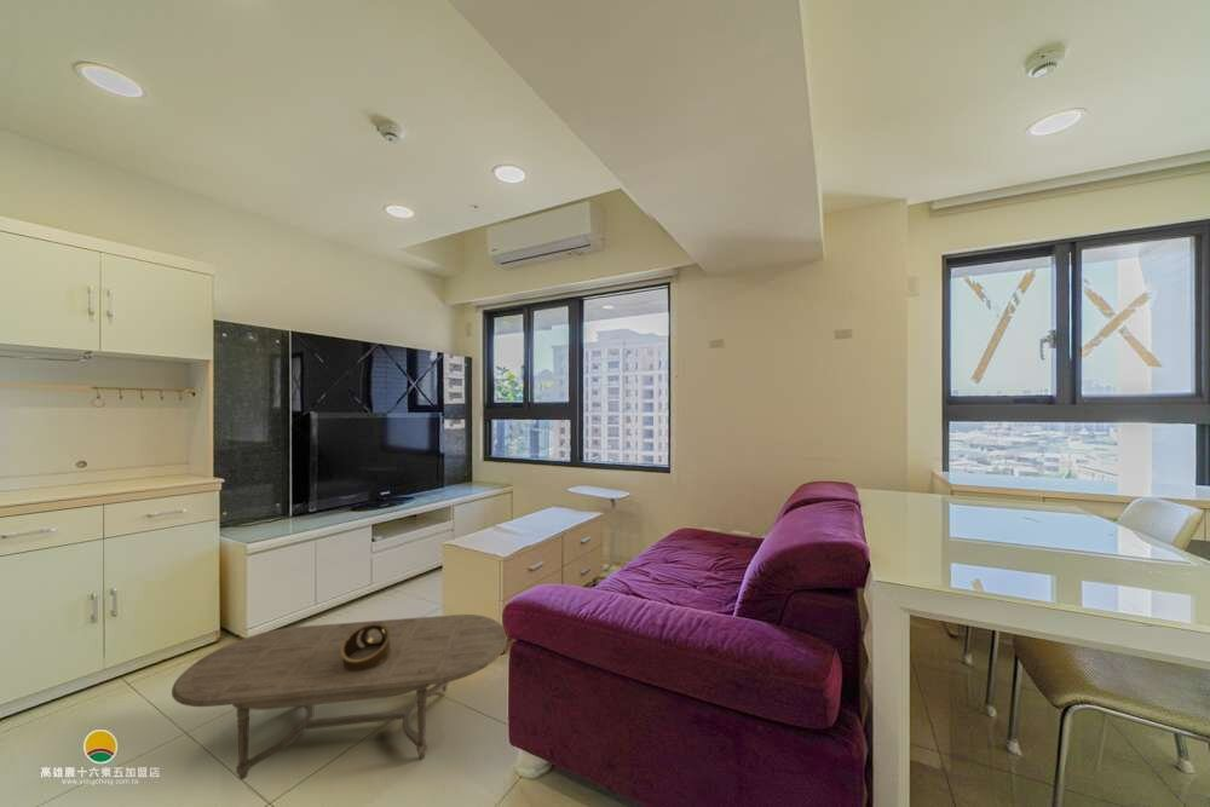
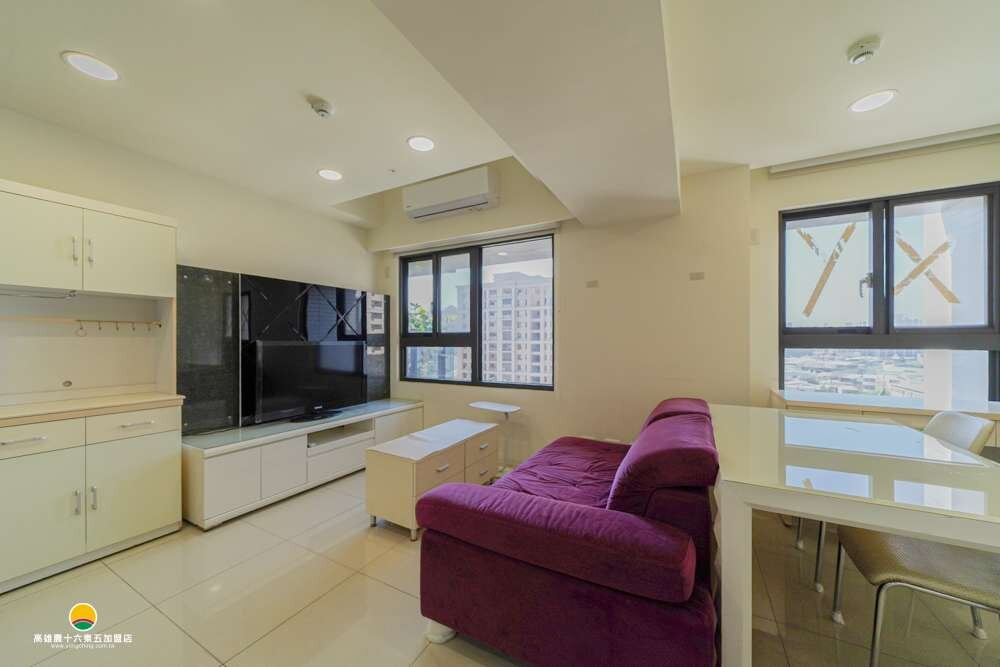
- coffee table [171,613,509,780]
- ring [341,623,391,671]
